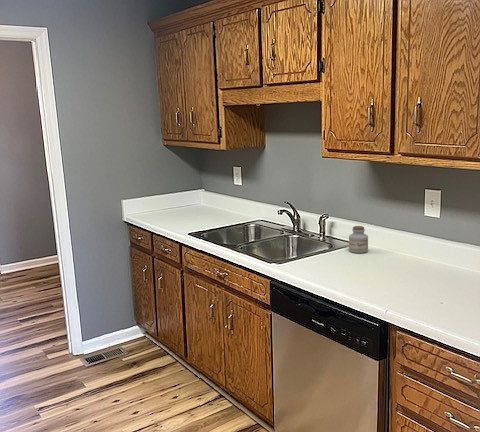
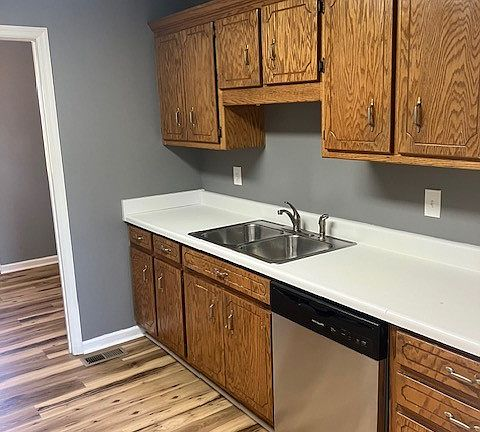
- jar [348,225,369,254]
